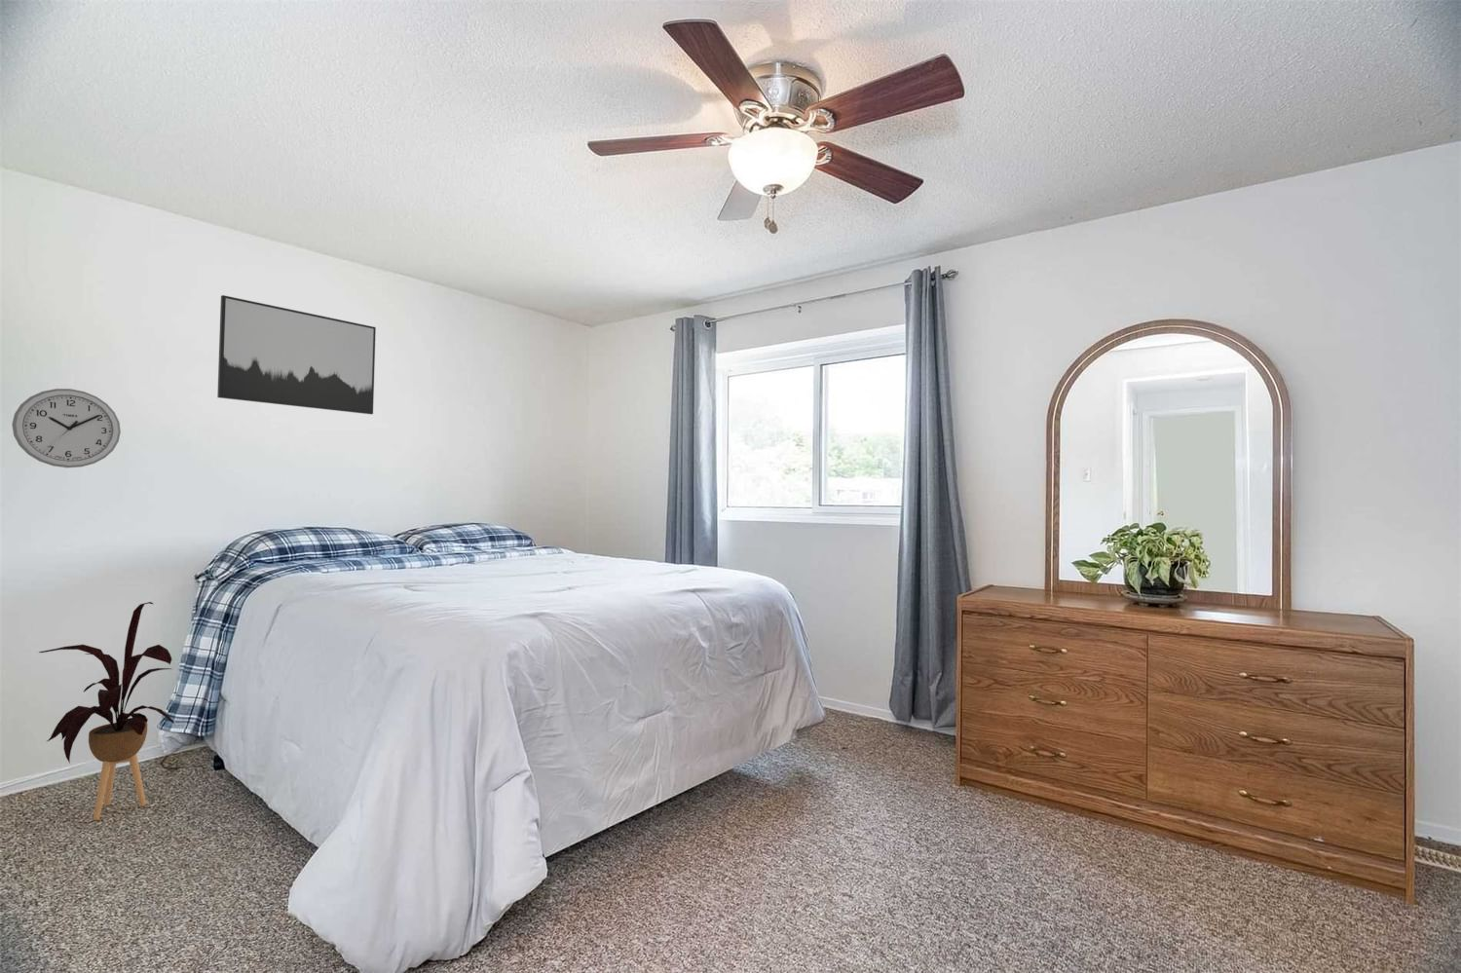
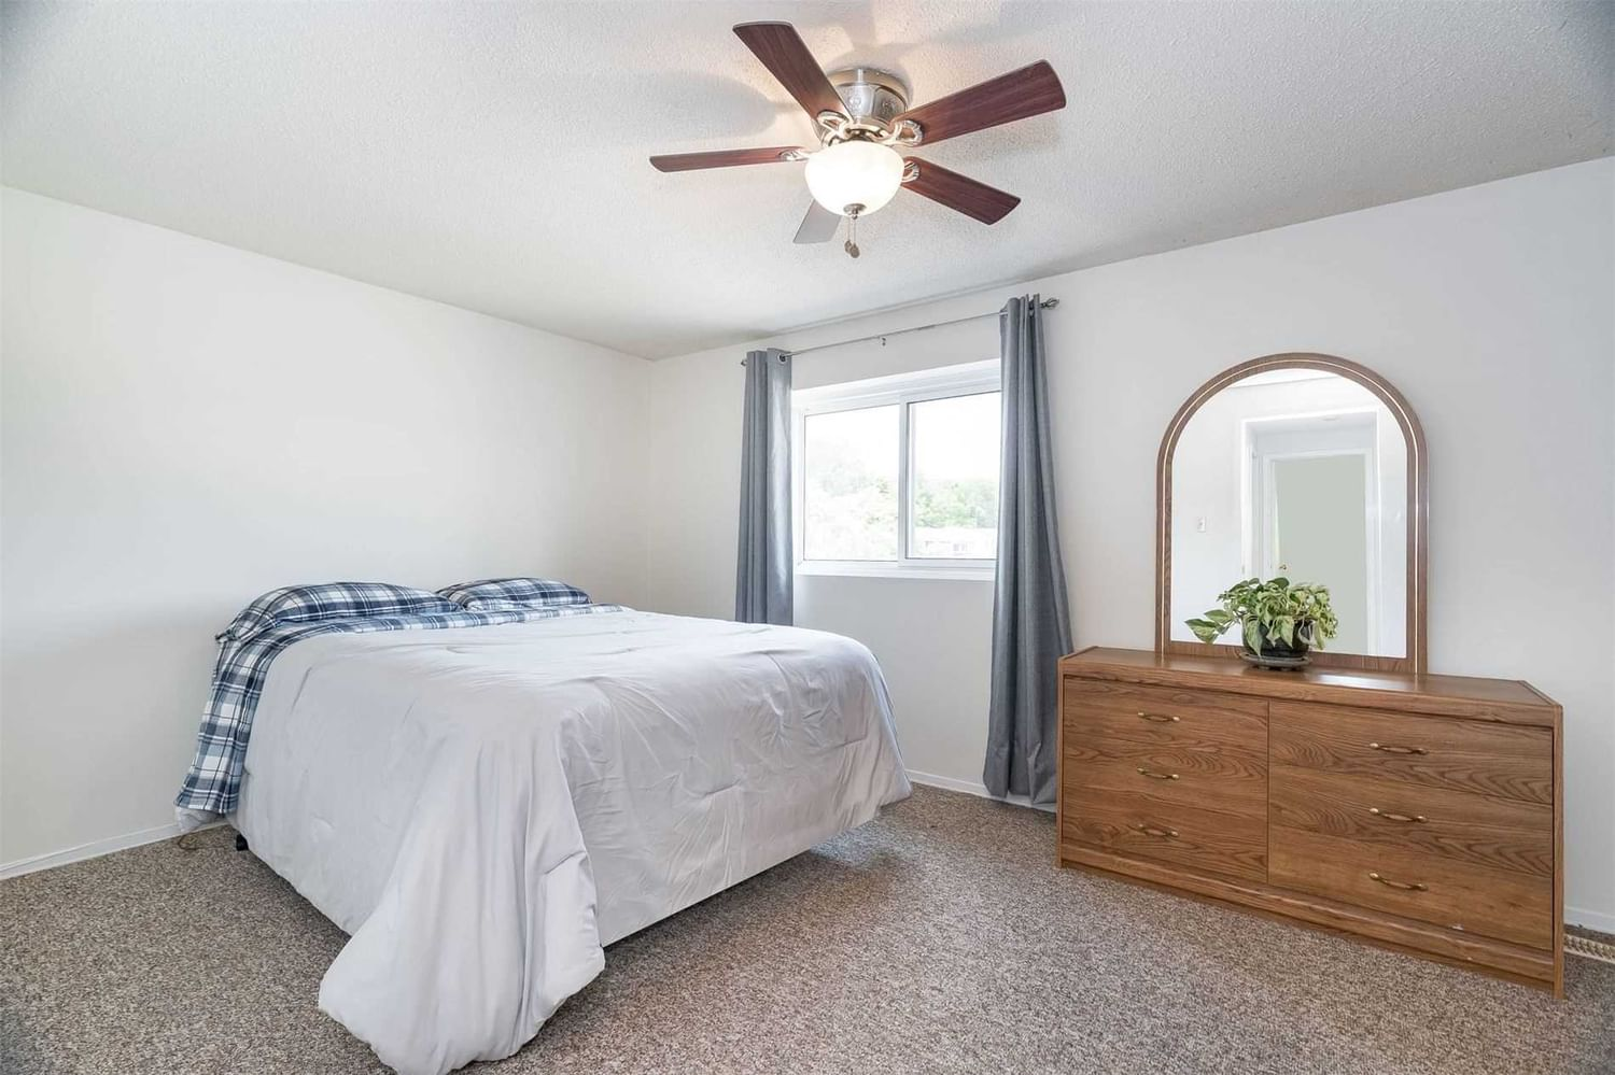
- wall art [216,294,377,415]
- wall clock [11,388,122,468]
- house plant [38,601,176,821]
